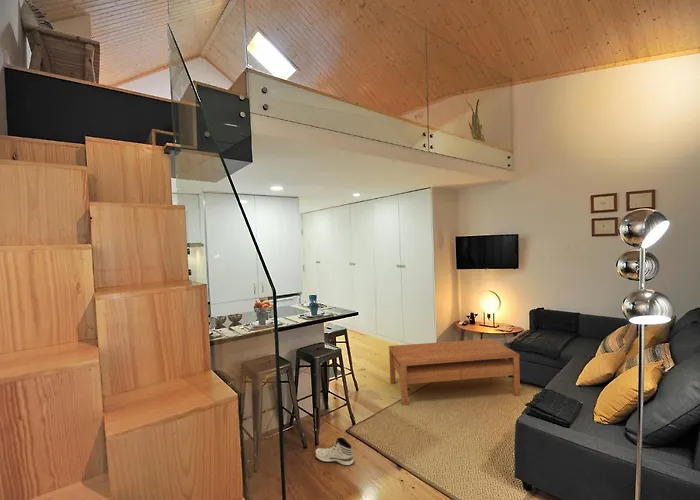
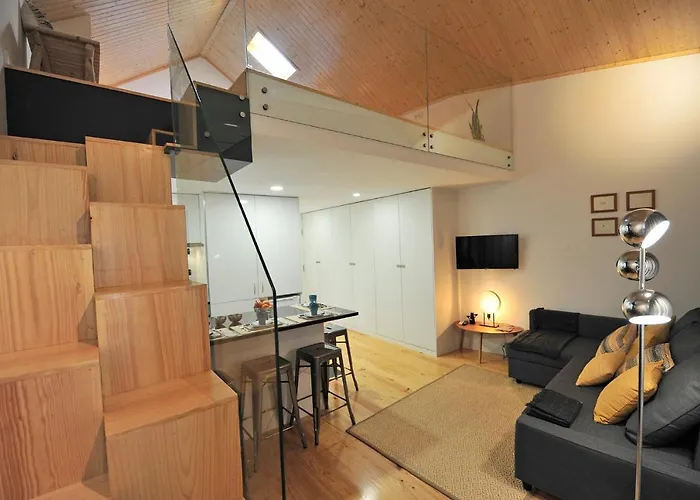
- coffee table [388,338,521,406]
- sneaker [314,437,355,467]
